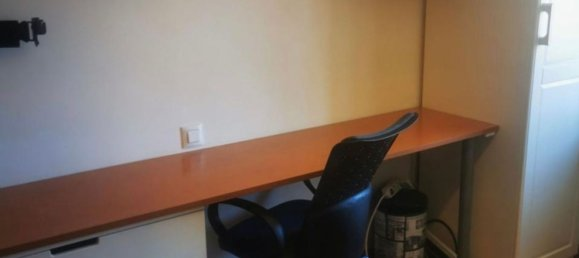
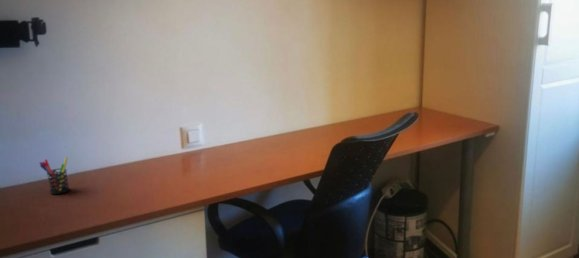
+ pen holder [38,156,71,195]
